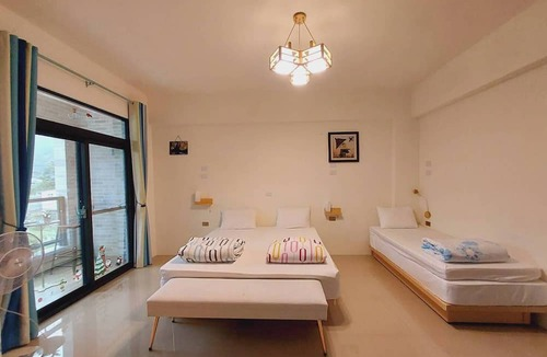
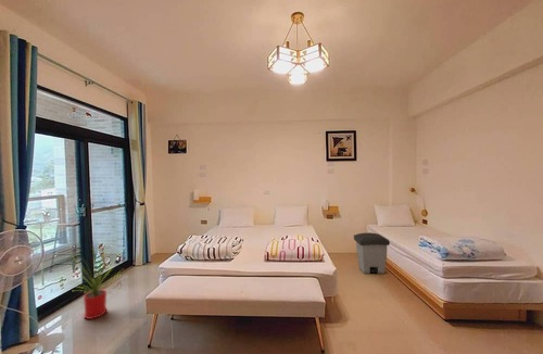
+ trash can [353,231,391,275]
+ house plant [62,244,124,320]
